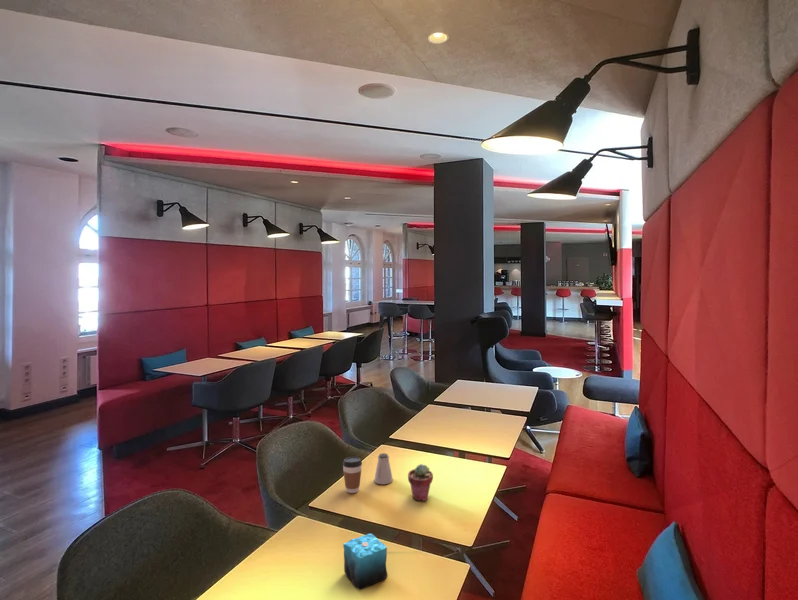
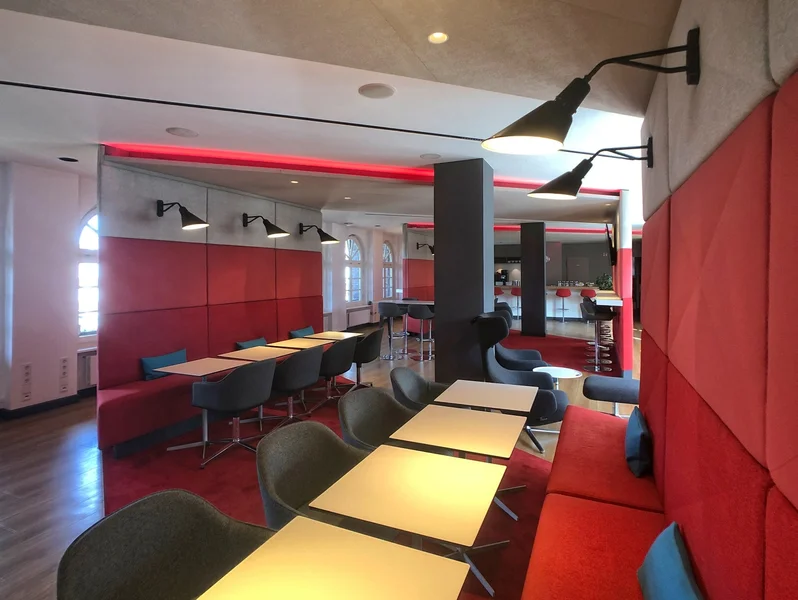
- candle [342,532,388,591]
- saltshaker [373,452,394,485]
- coffee cup [342,456,363,494]
- potted succulent [407,463,434,502]
